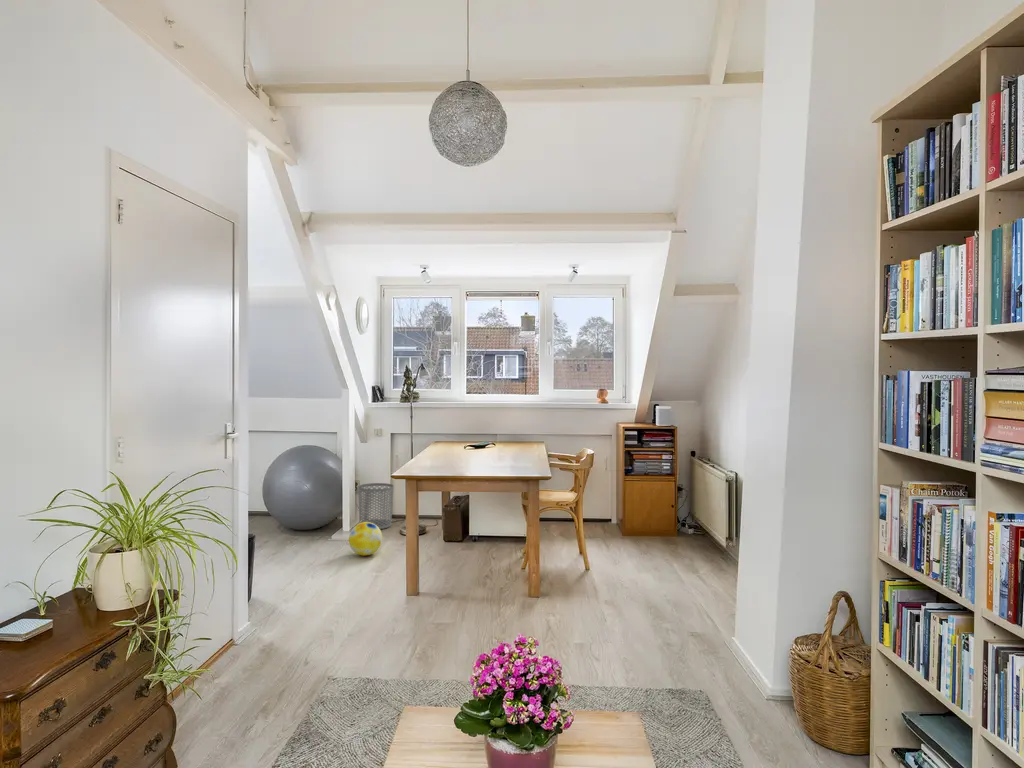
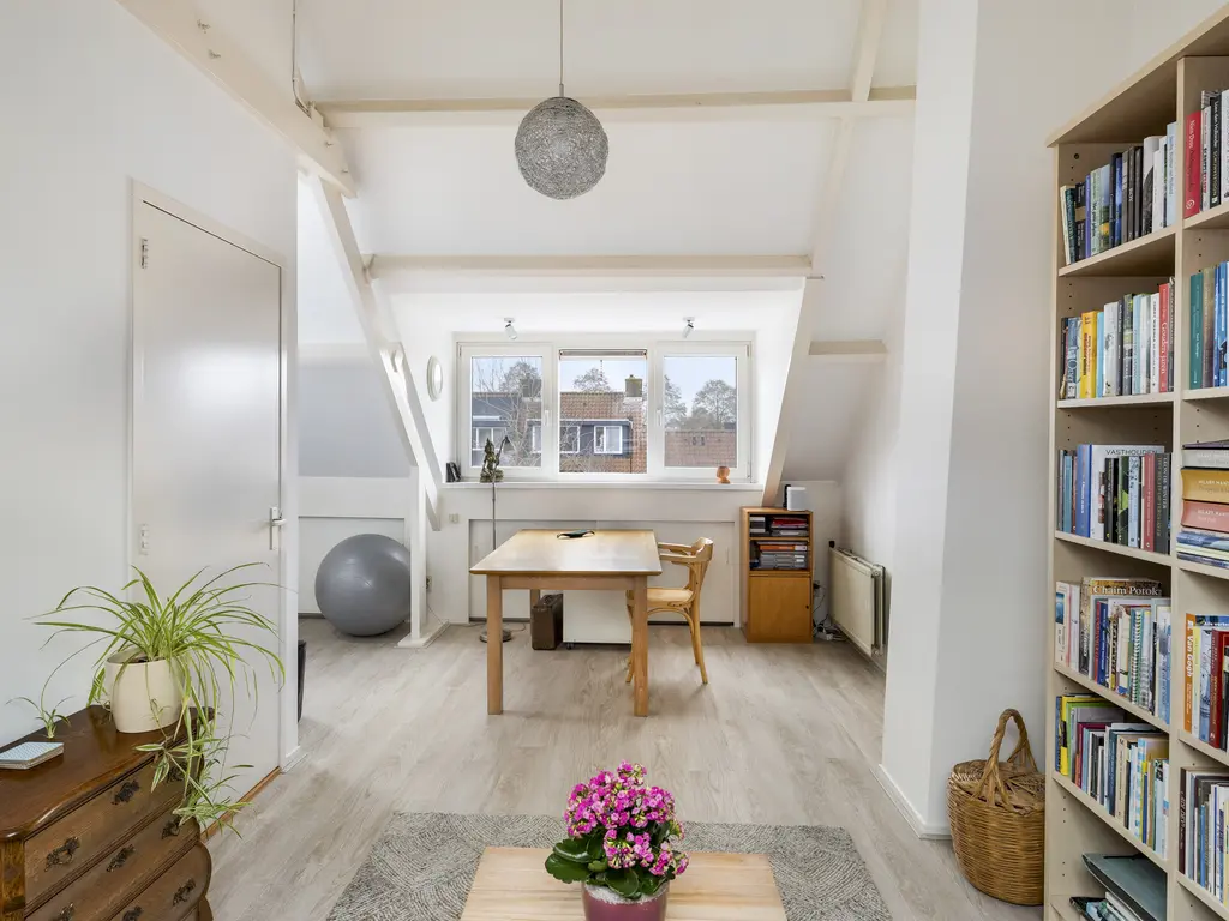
- waste bin [357,482,394,530]
- ball [348,522,383,557]
